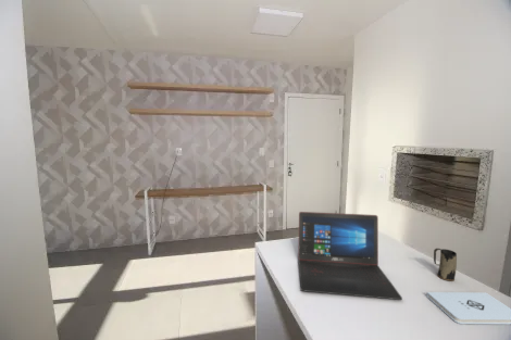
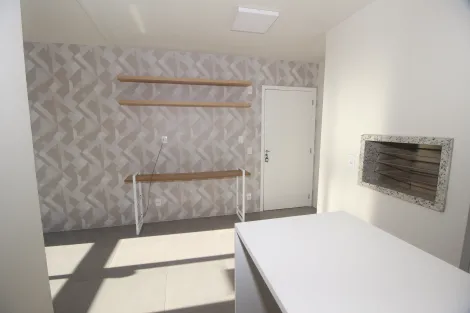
- mug [433,248,458,282]
- notepad [426,291,511,325]
- laptop [297,211,403,301]
